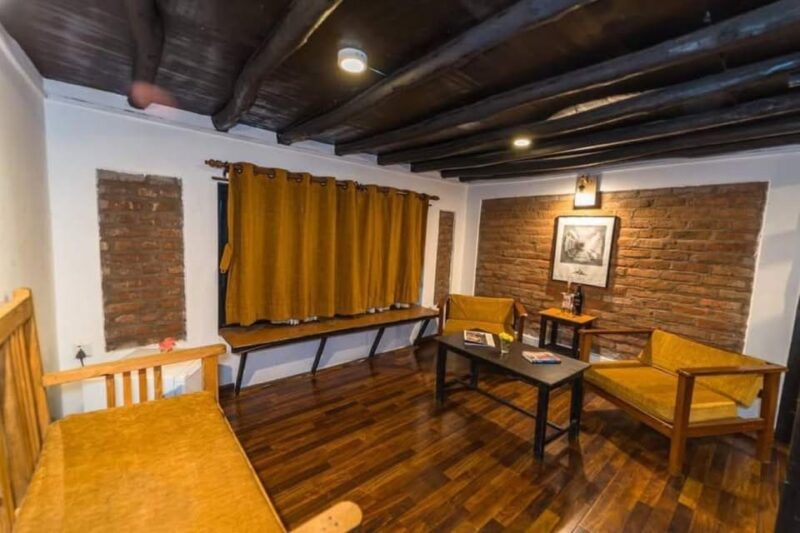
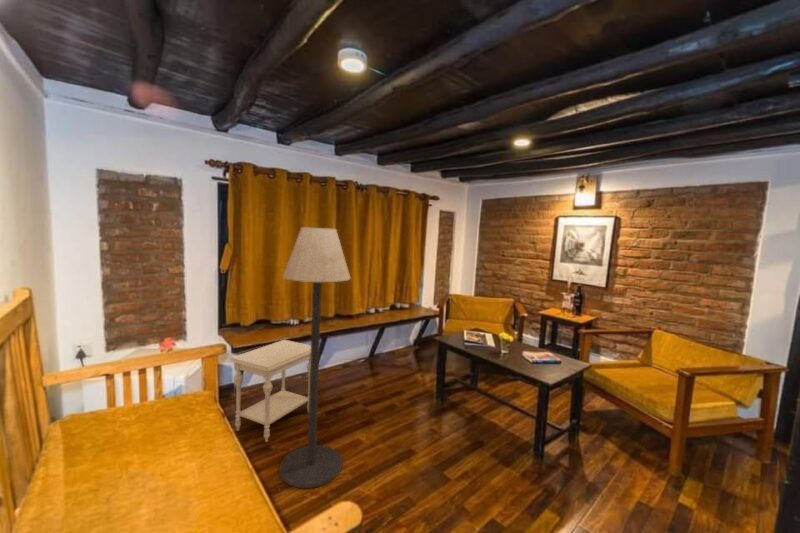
+ floor lamp [279,226,352,489]
+ side table [229,339,311,443]
